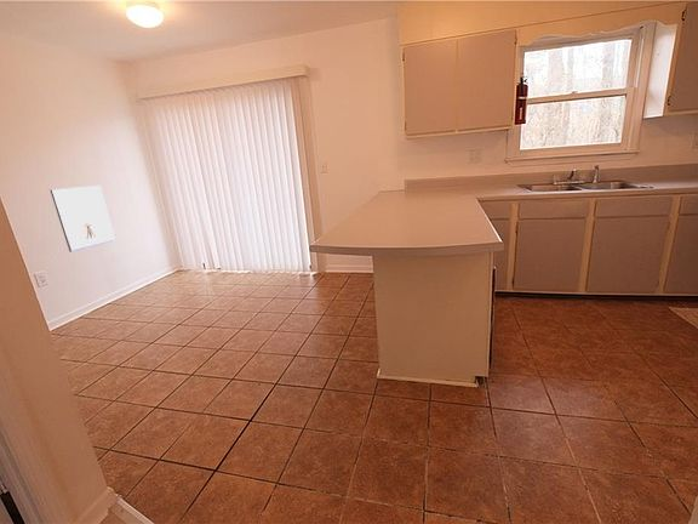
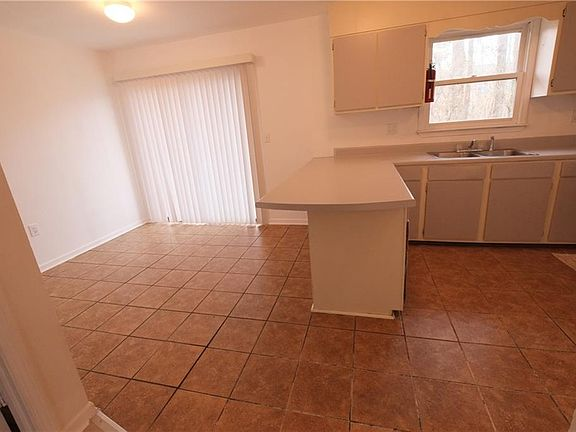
- picture frame [50,184,116,254]
